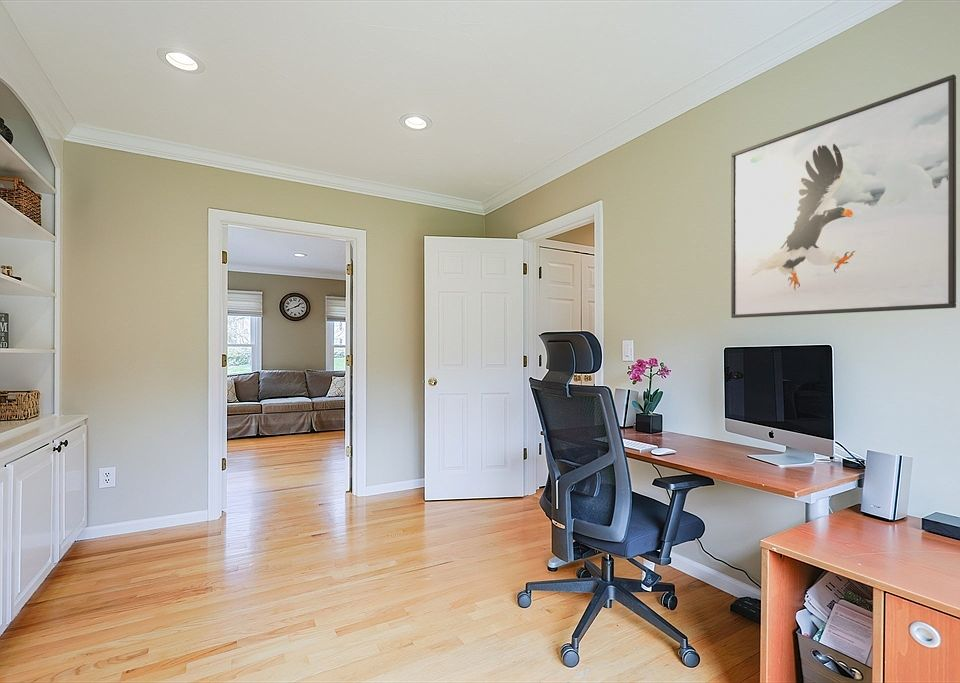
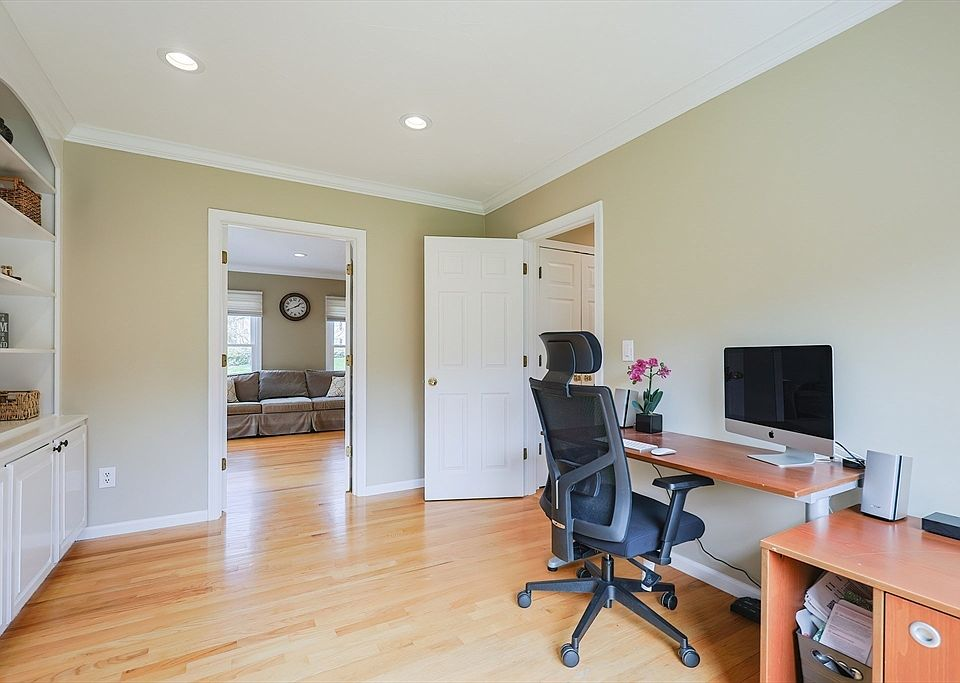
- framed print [730,73,957,319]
